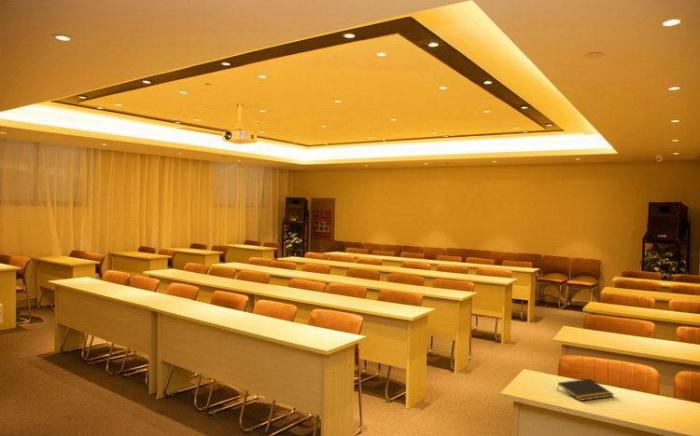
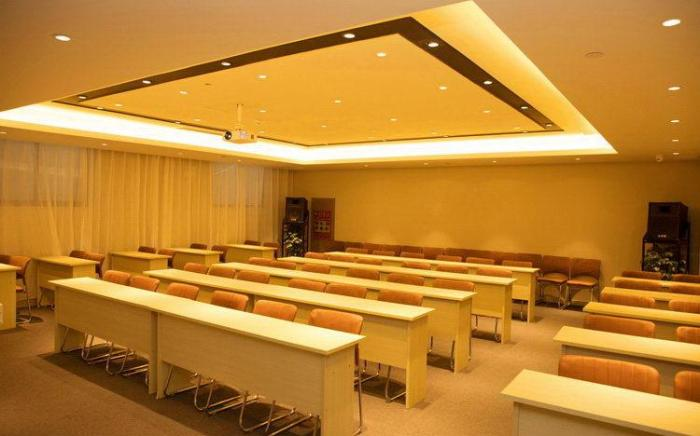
- notepad [556,378,614,402]
